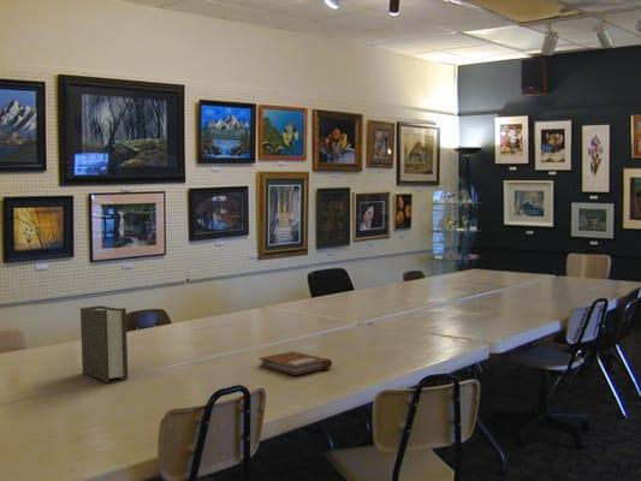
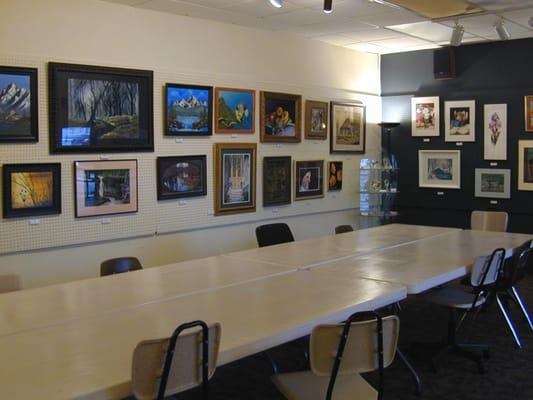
- notebook [257,350,333,376]
- book [79,304,129,384]
